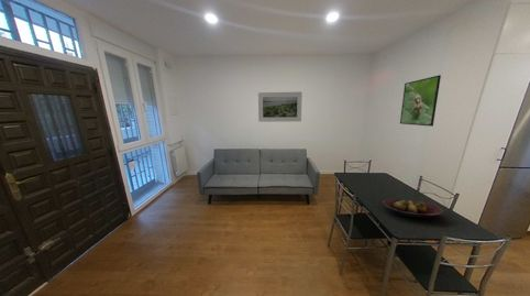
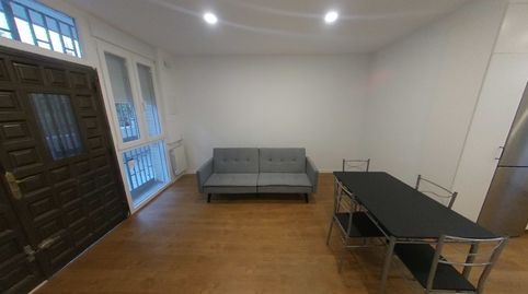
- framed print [399,74,442,128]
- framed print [257,91,303,123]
- fruit bowl [382,198,444,219]
